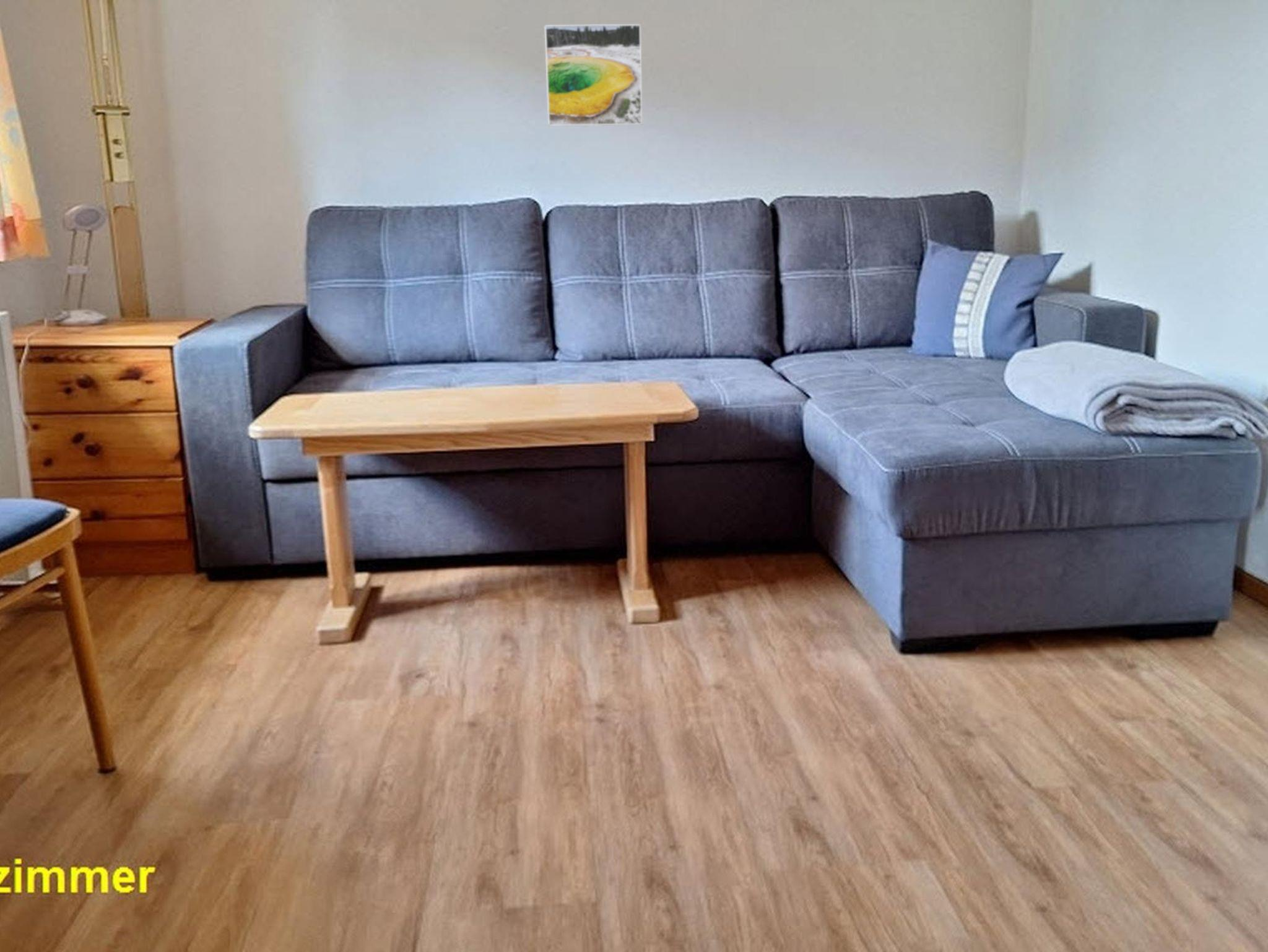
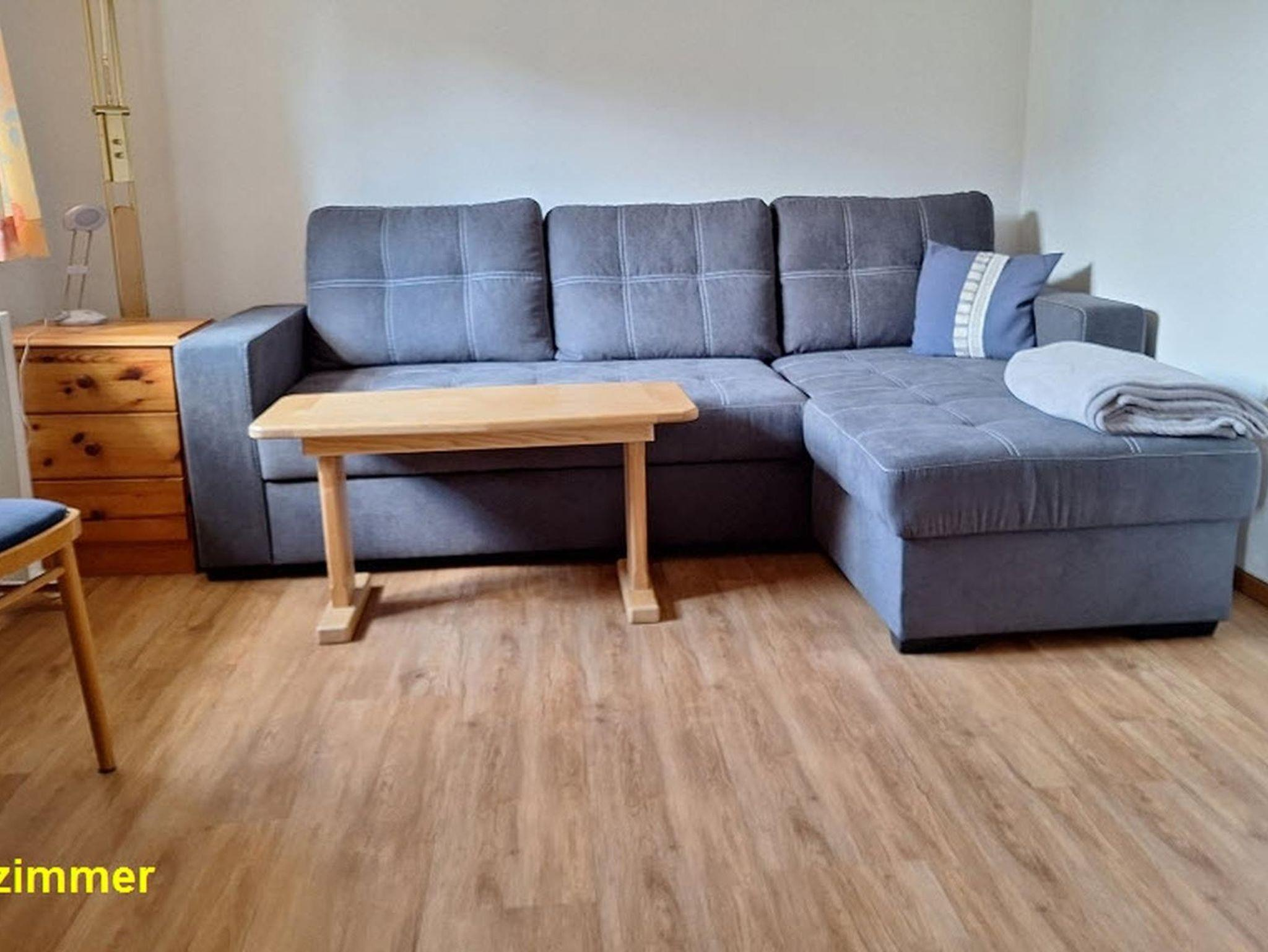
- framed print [544,24,643,127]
